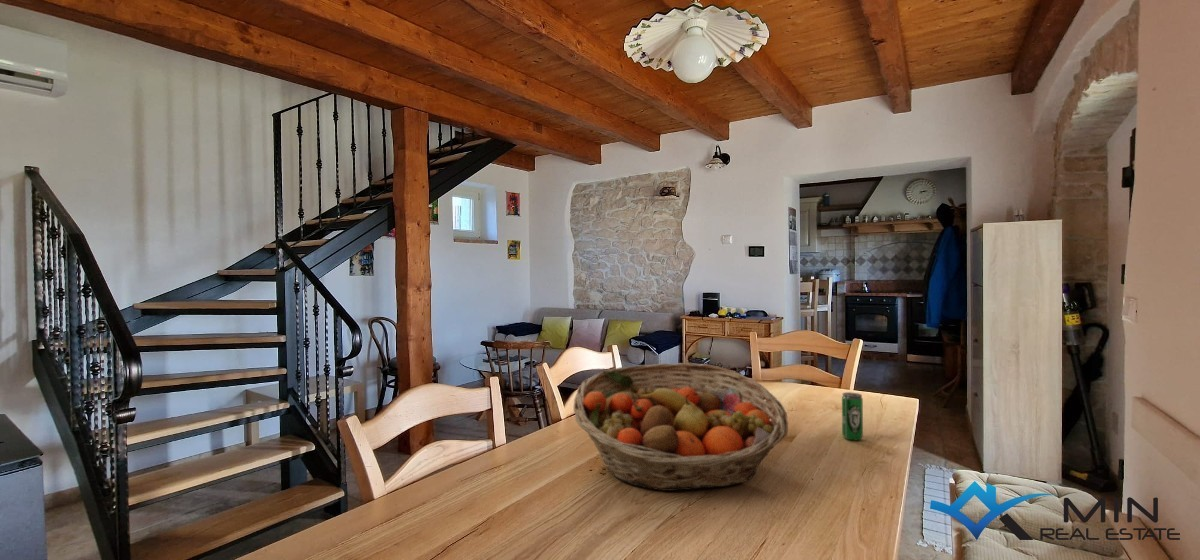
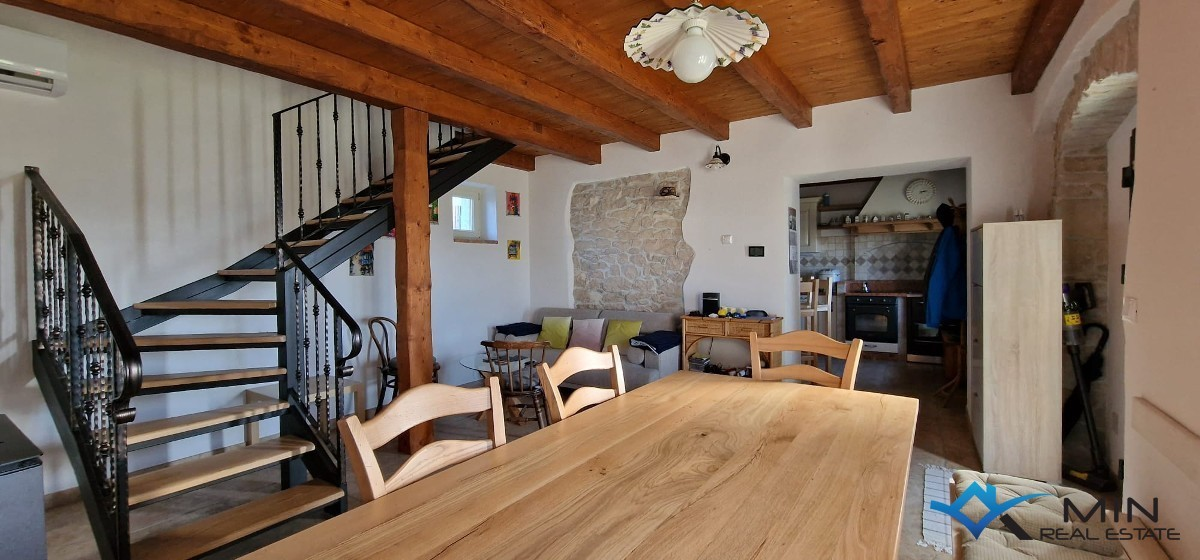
- beverage can [841,391,864,441]
- fruit basket [573,362,789,492]
